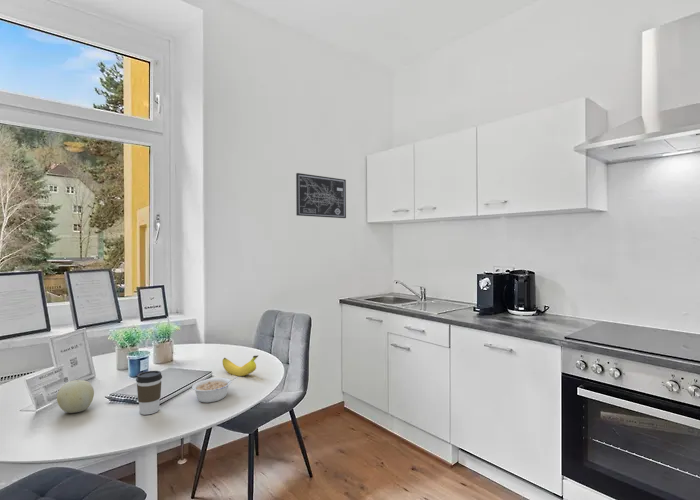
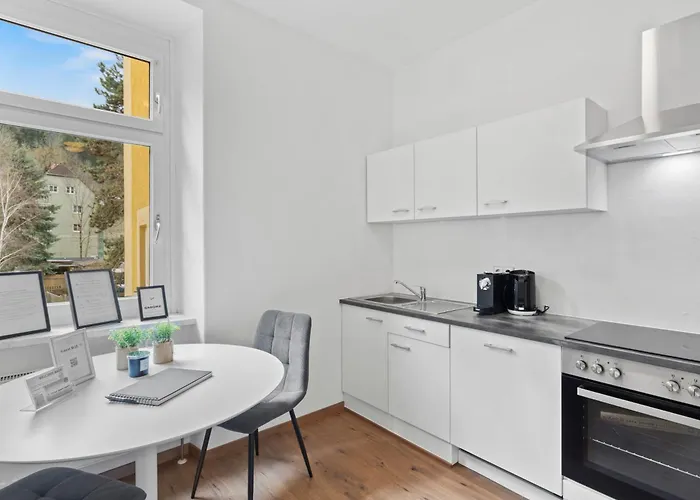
- coffee cup [135,370,163,416]
- wall art [295,172,347,219]
- legume [191,376,240,404]
- fruit [56,379,95,414]
- banana [222,354,259,377]
